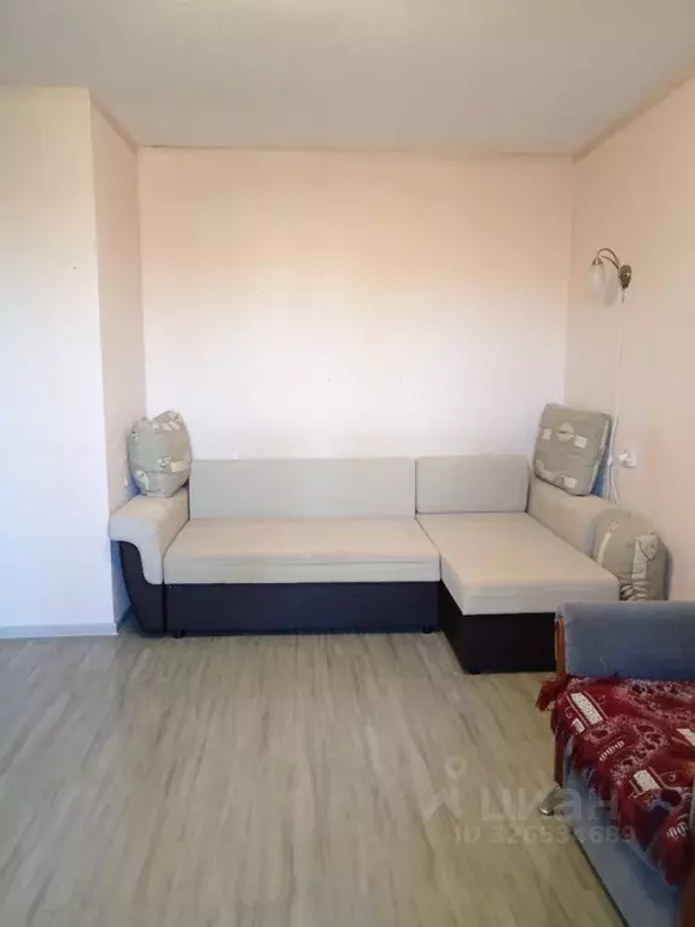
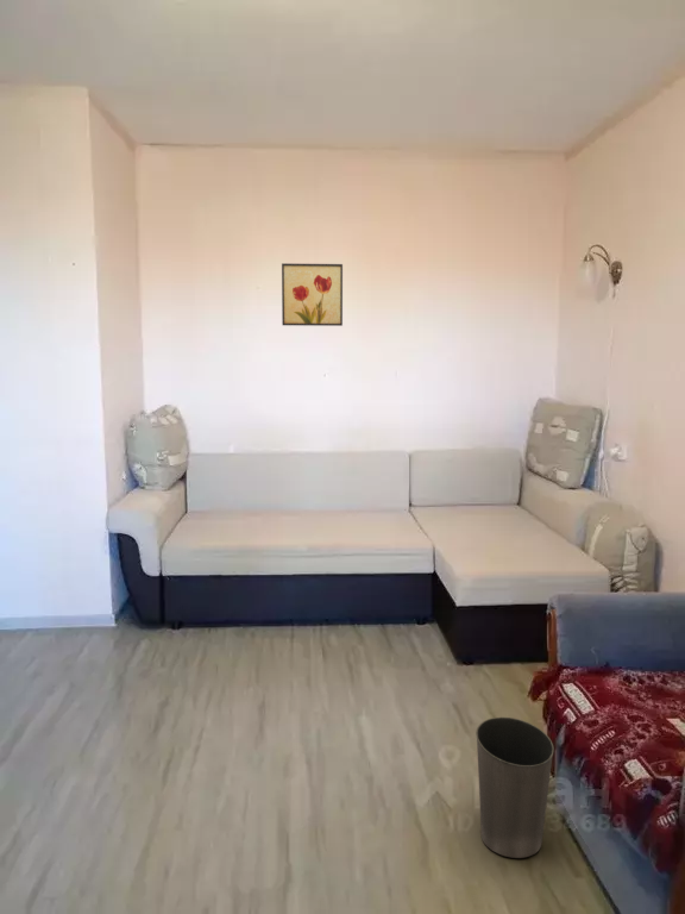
+ waste basket [475,716,555,859]
+ wall art [281,262,344,327]
